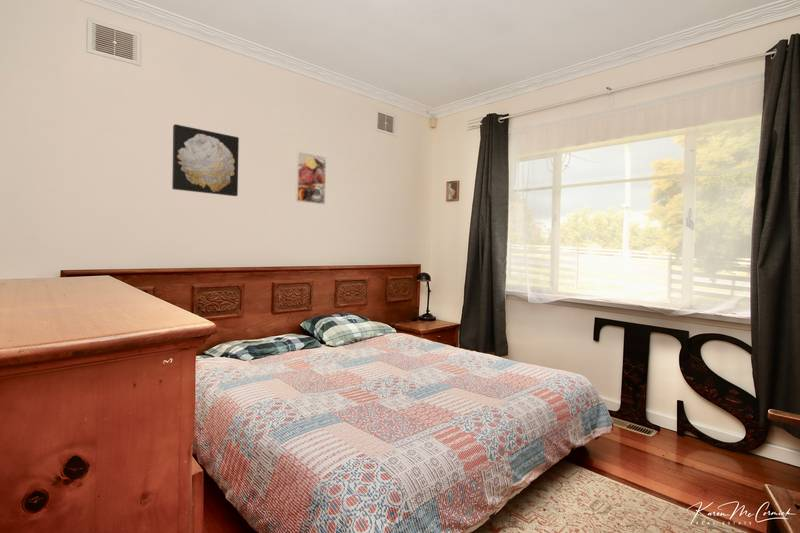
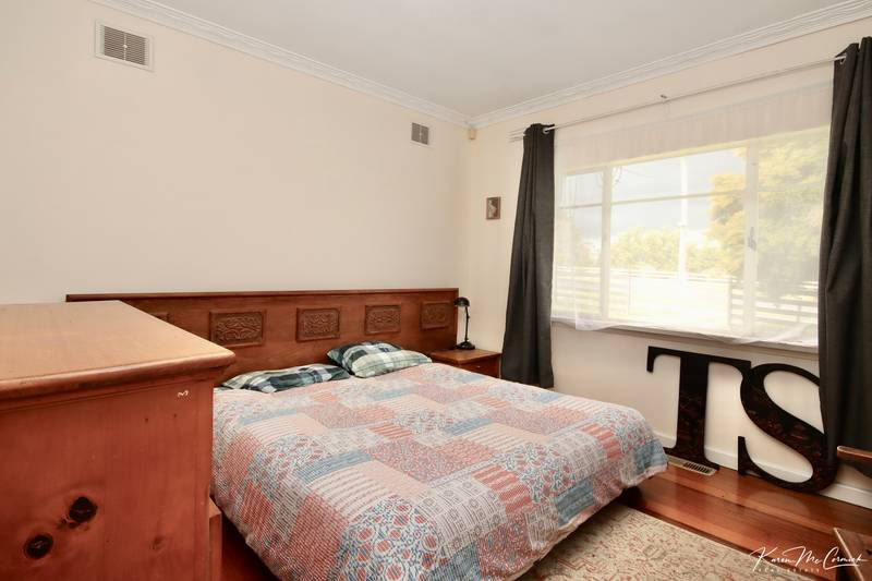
- wall art [171,123,240,197]
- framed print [294,151,327,205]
